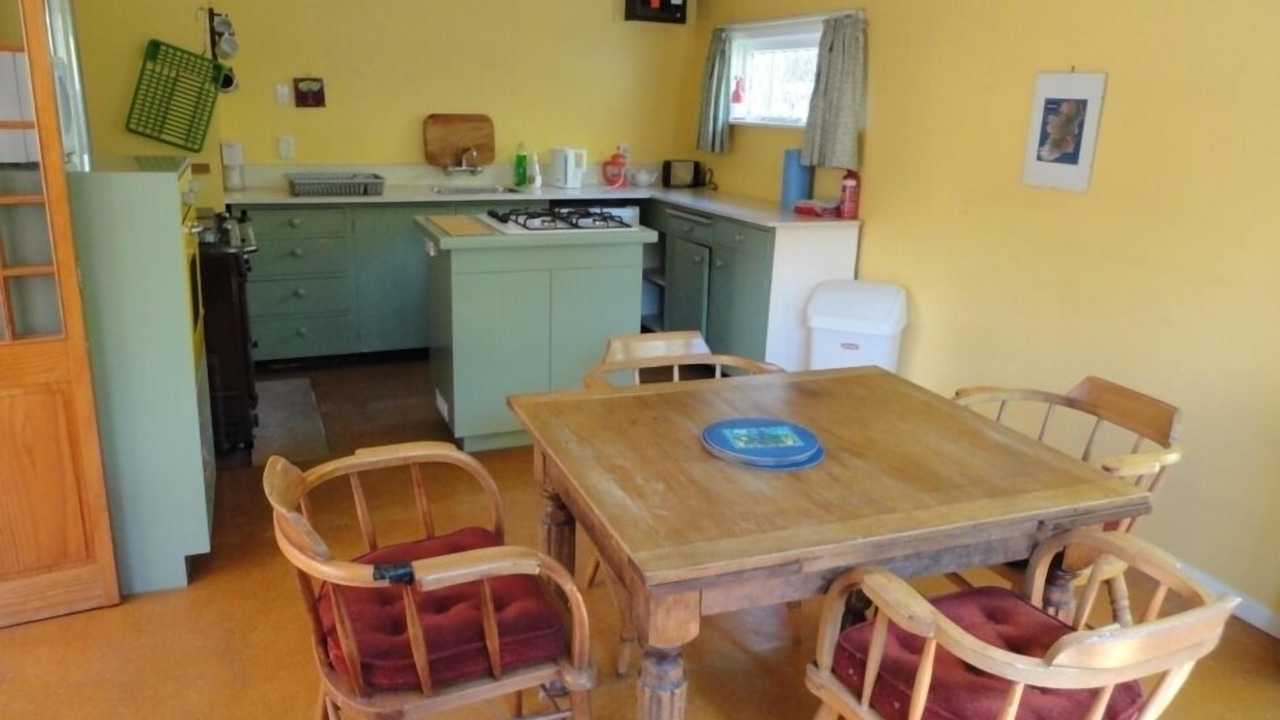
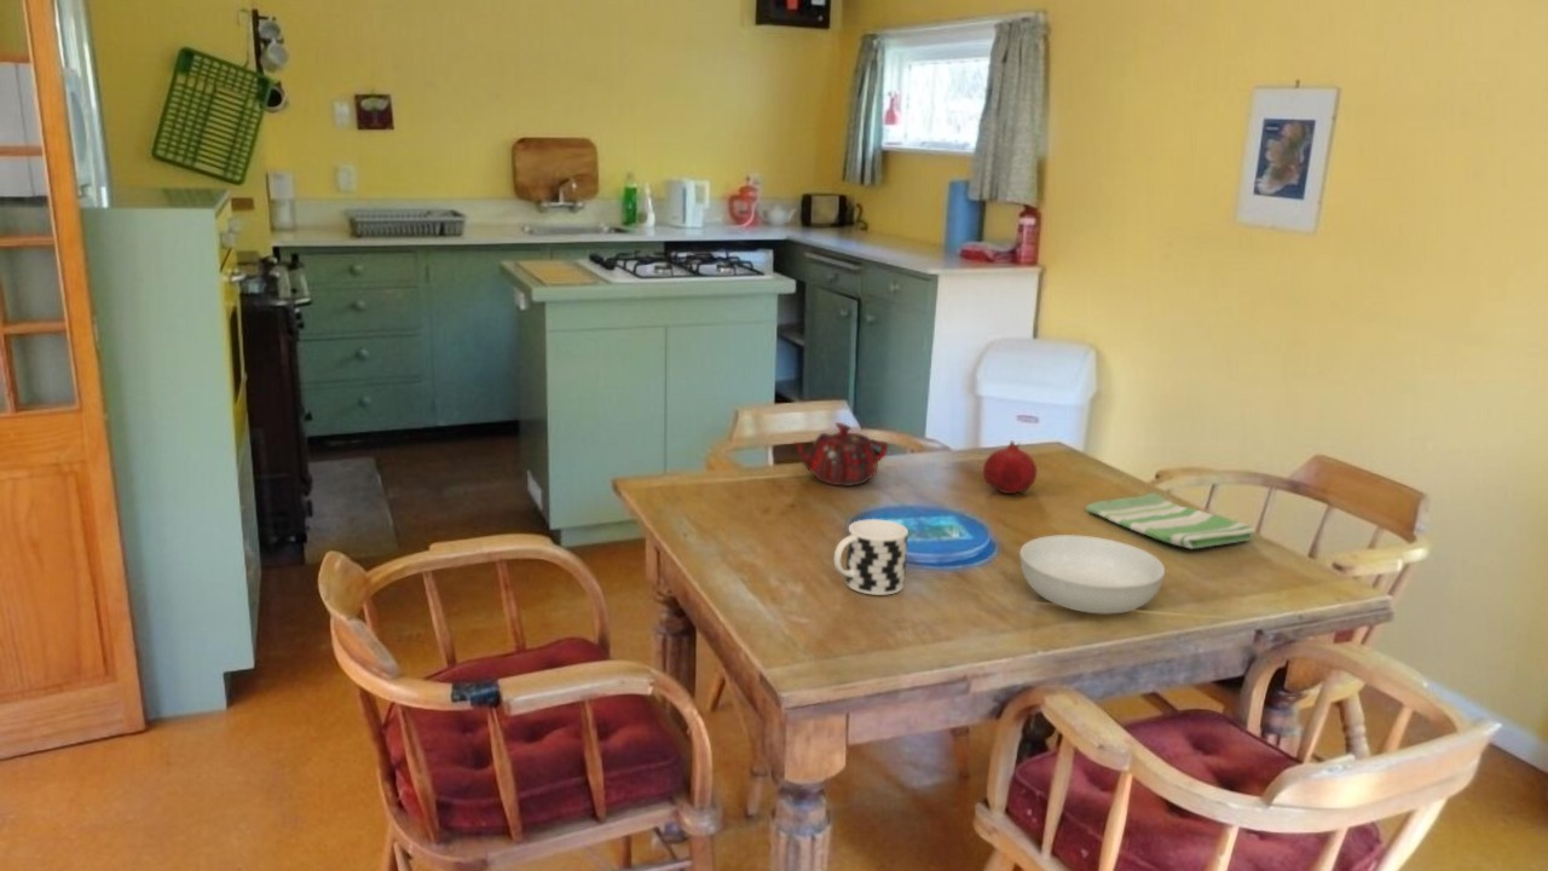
+ teapot [791,421,889,488]
+ serving bowl [1018,533,1166,615]
+ cup [833,518,909,596]
+ dish towel [1084,491,1255,550]
+ fruit [982,440,1038,495]
